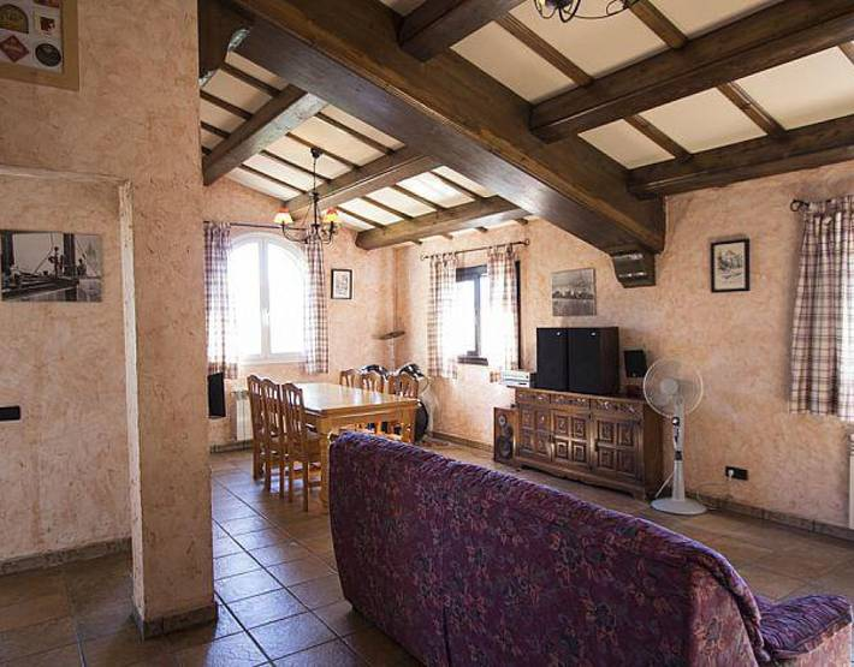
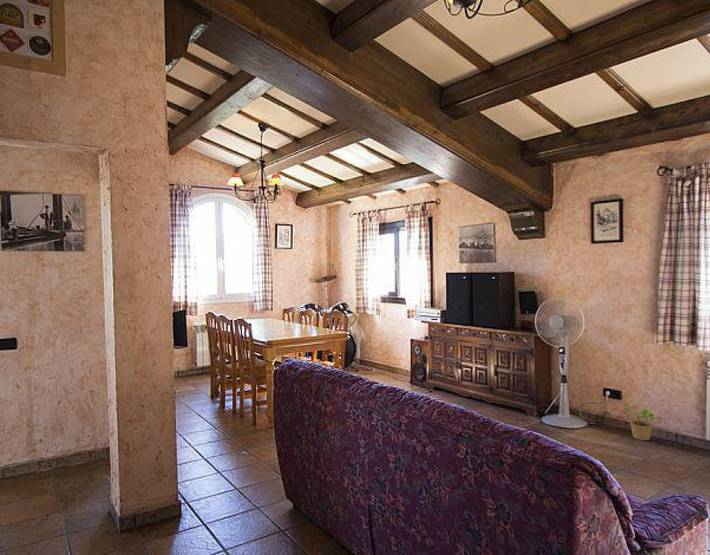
+ potted plant [622,402,657,441]
